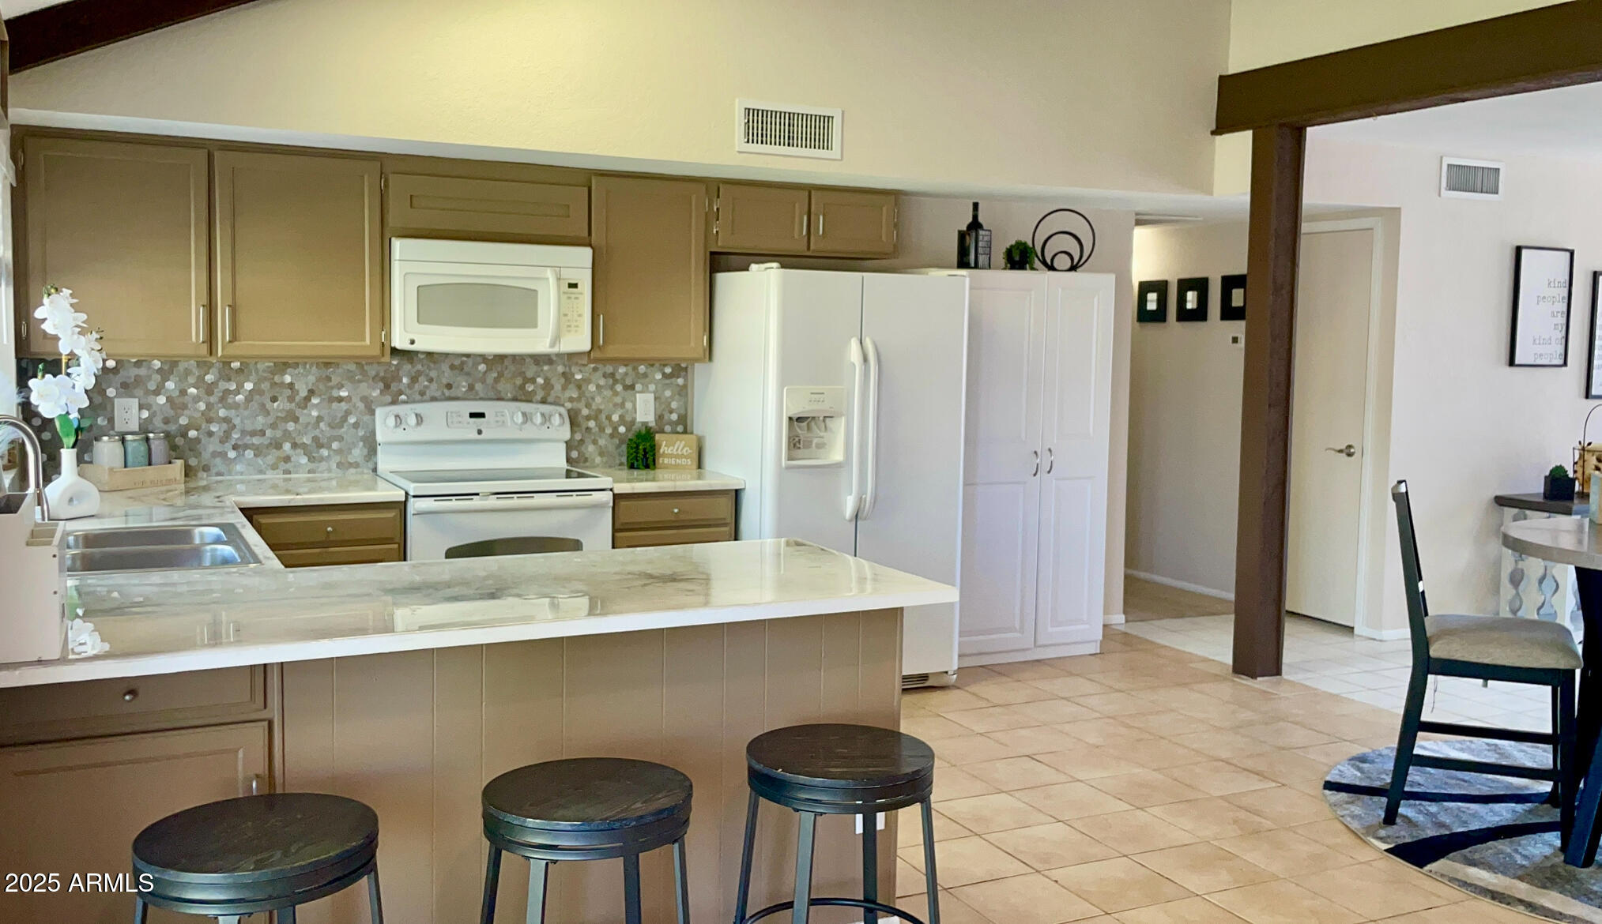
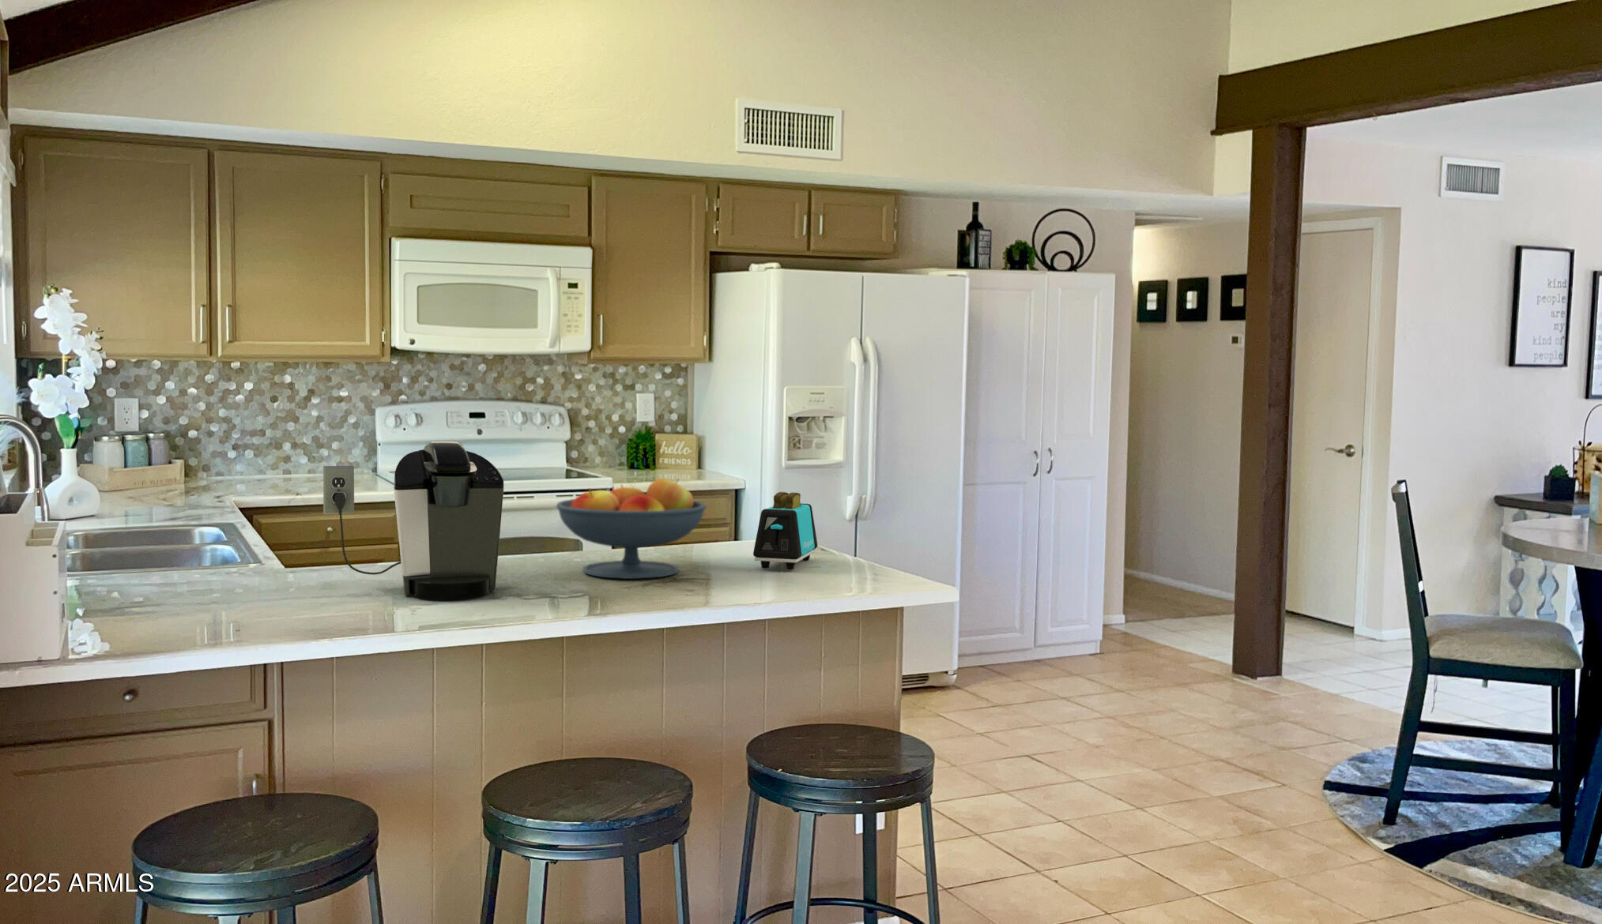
+ fruit bowl [556,477,707,580]
+ toaster [753,492,819,571]
+ coffee maker [322,441,505,600]
